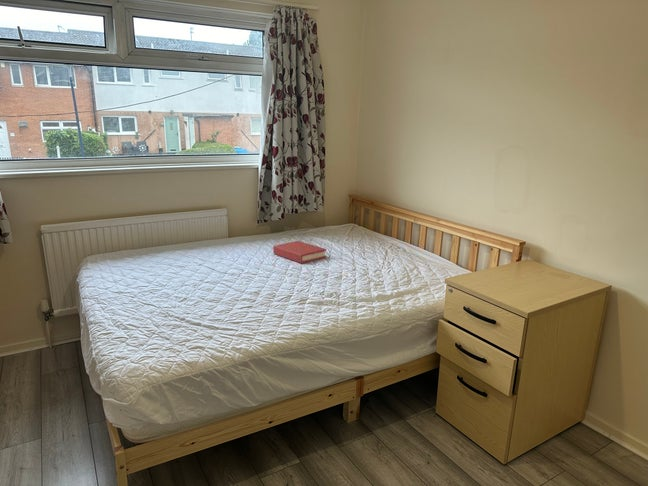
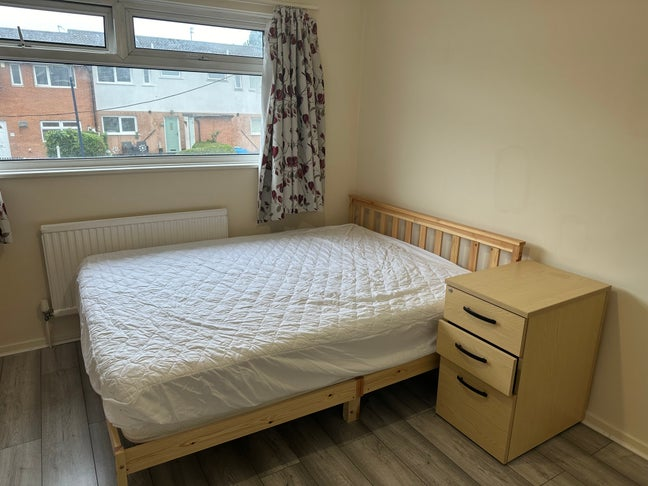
- hardback book [272,240,327,264]
